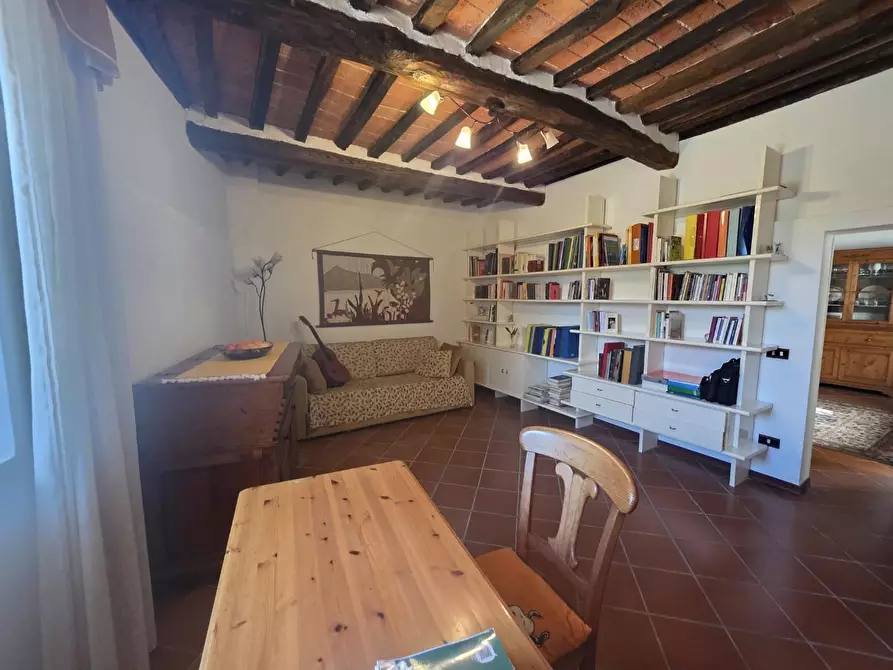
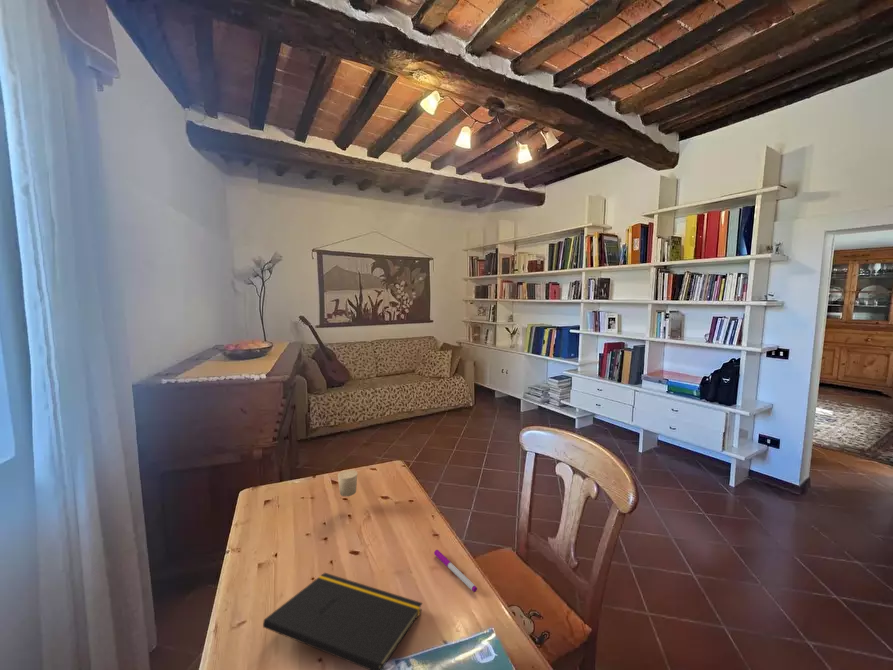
+ candle [337,469,358,497]
+ pen [433,549,478,593]
+ notepad [262,572,423,670]
